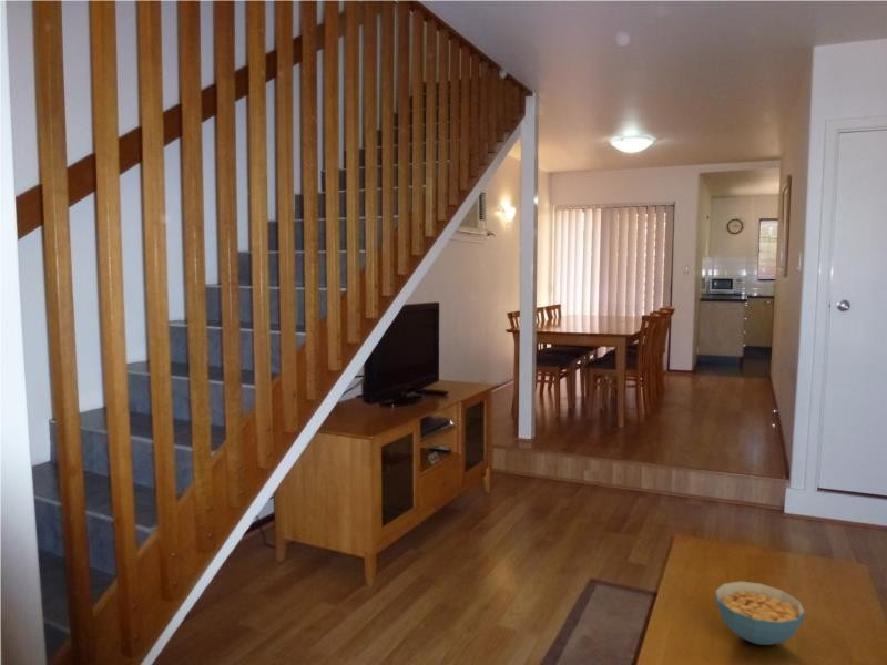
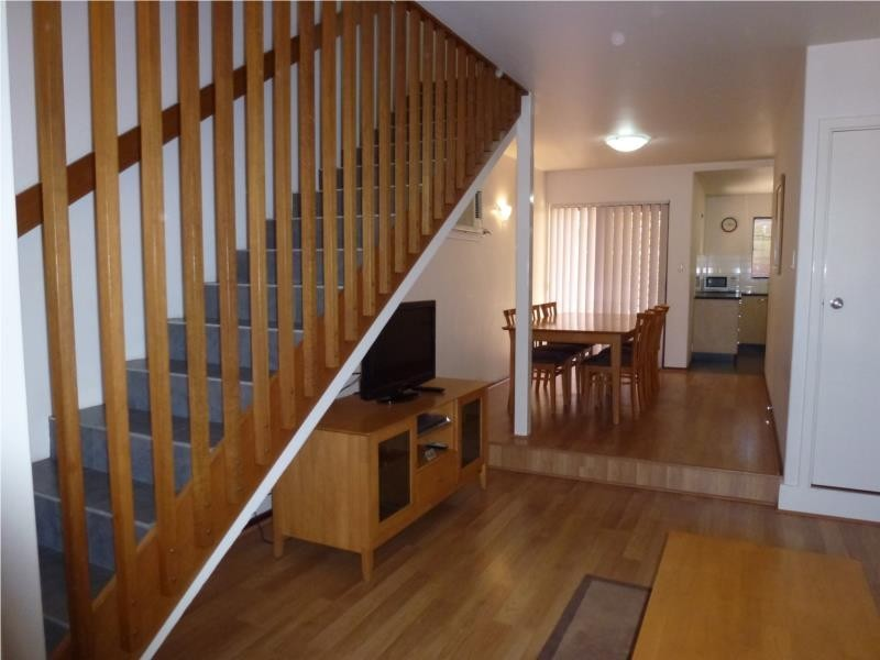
- cereal bowl [714,580,806,646]
